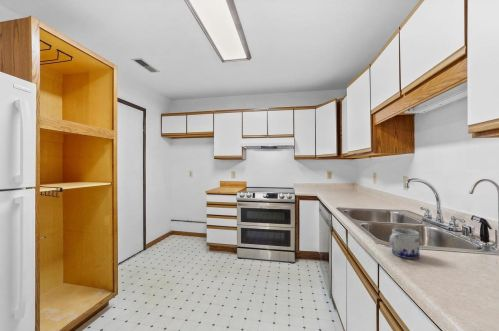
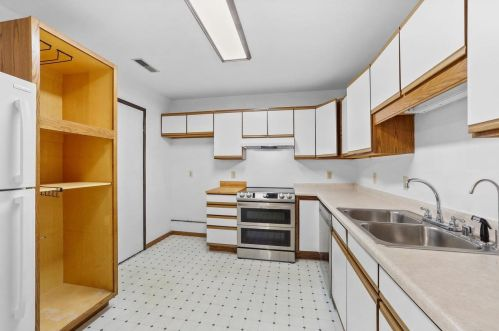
- mug [388,227,421,260]
